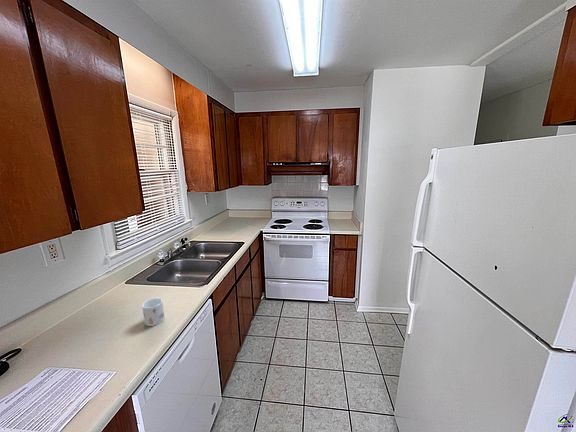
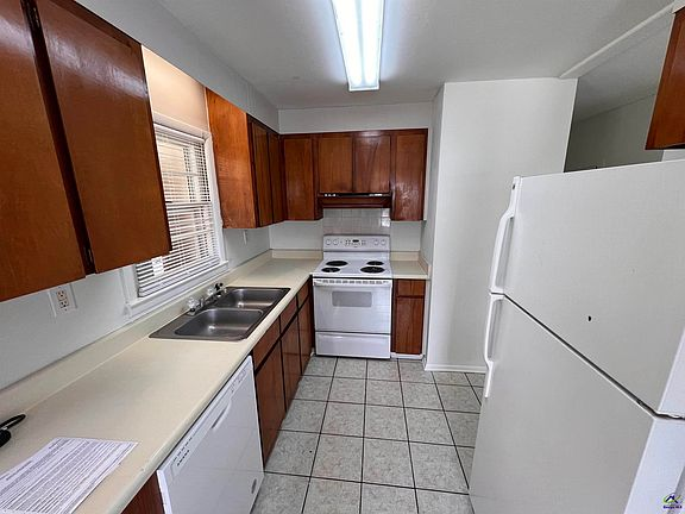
- mug [141,296,165,327]
